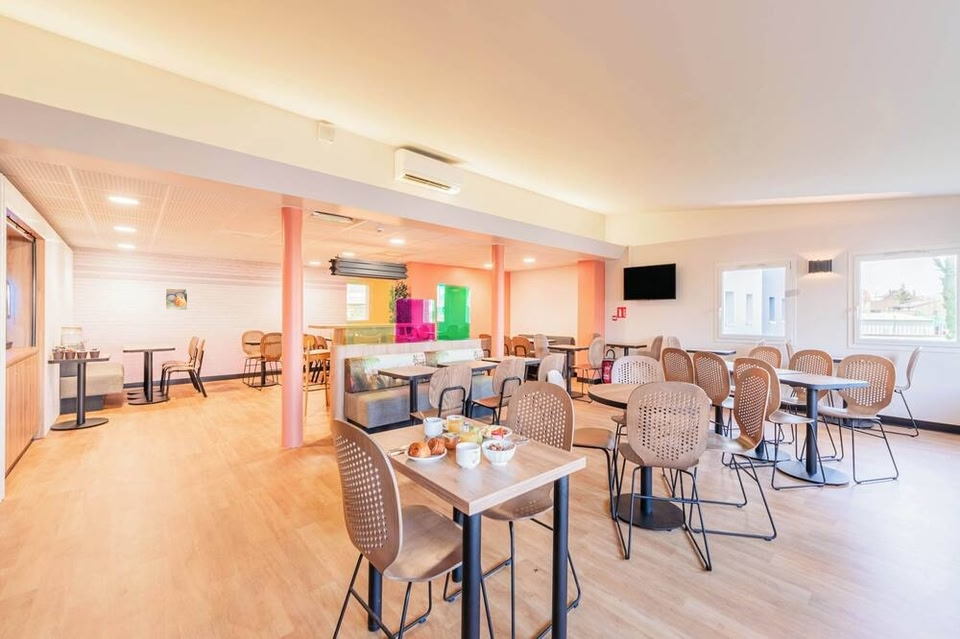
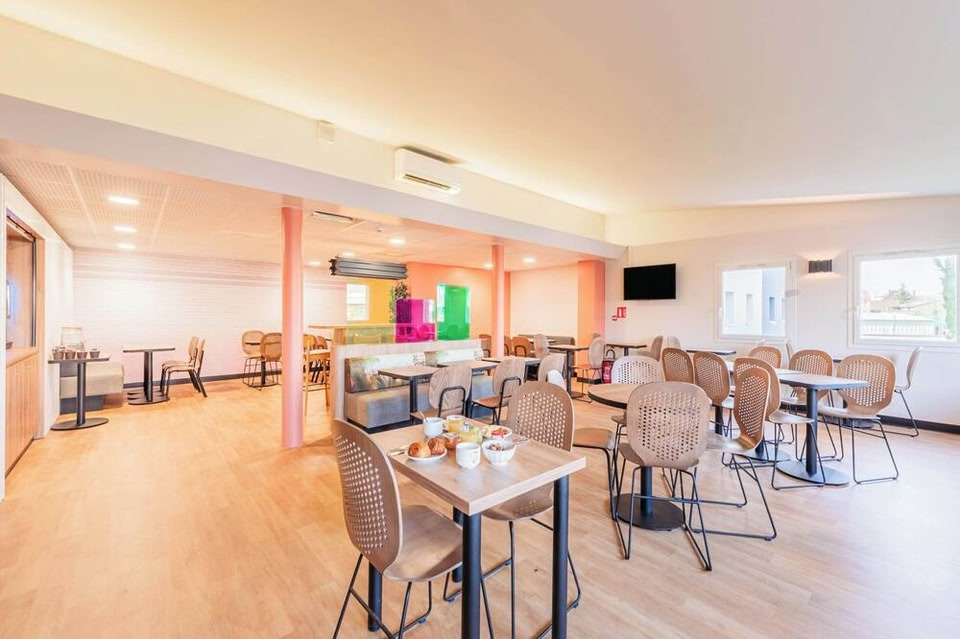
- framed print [165,287,188,311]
